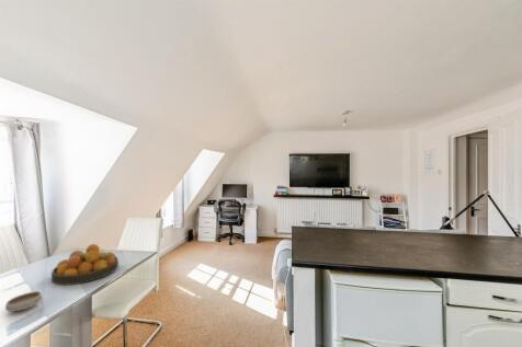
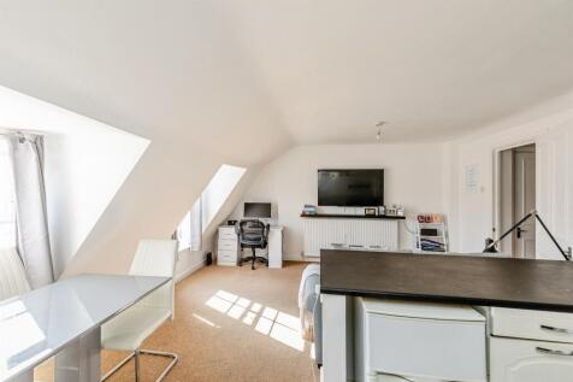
- bowl [4,290,43,312]
- fruit bowl [50,243,120,286]
